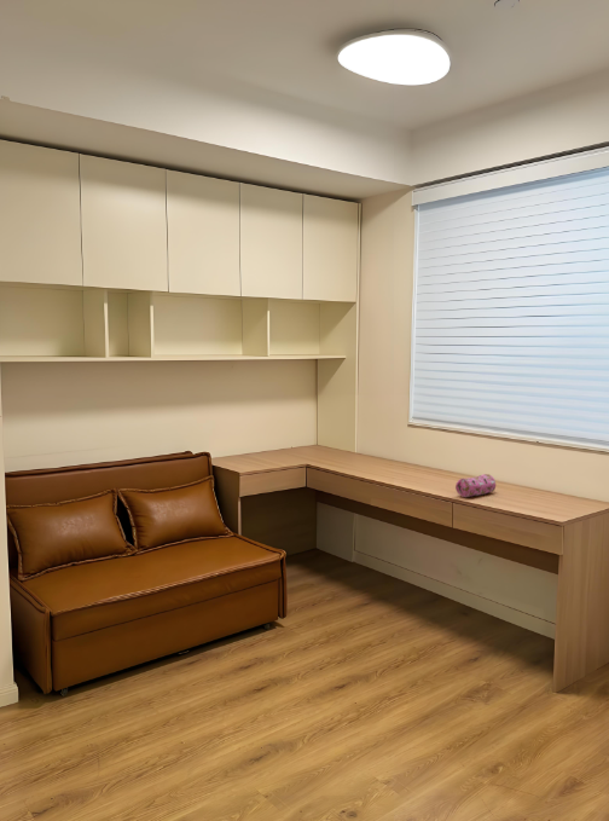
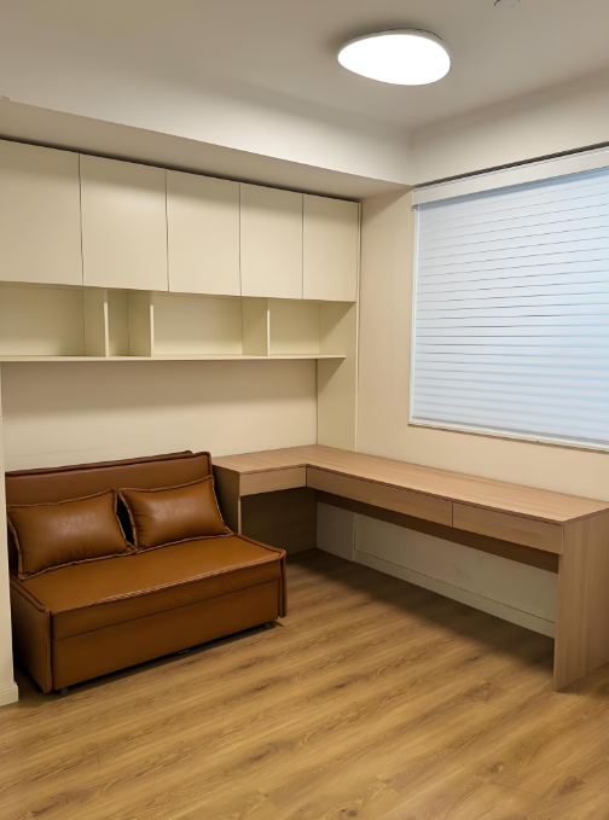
- pencil case [454,473,497,498]
